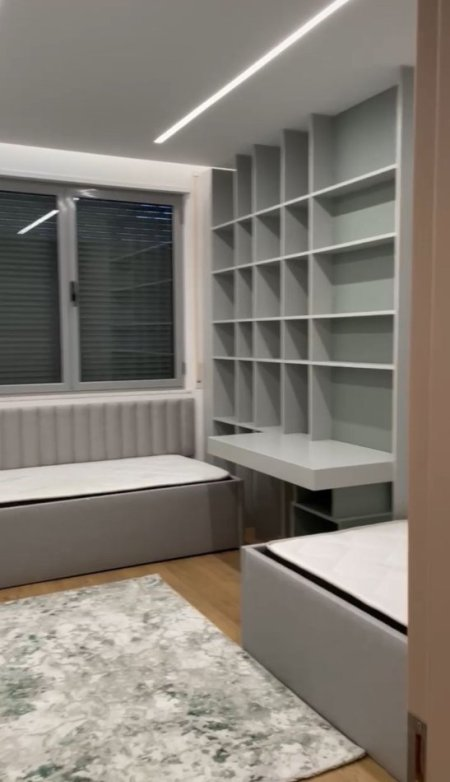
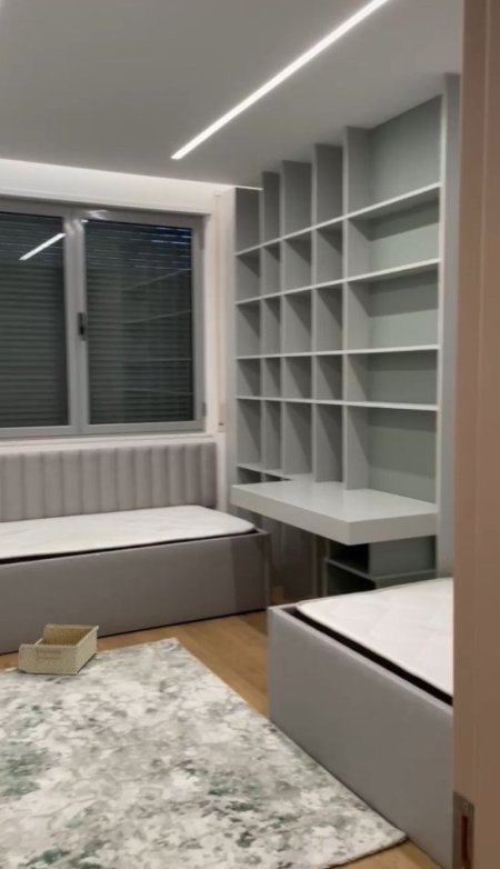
+ storage bin [17,623,100,676]
